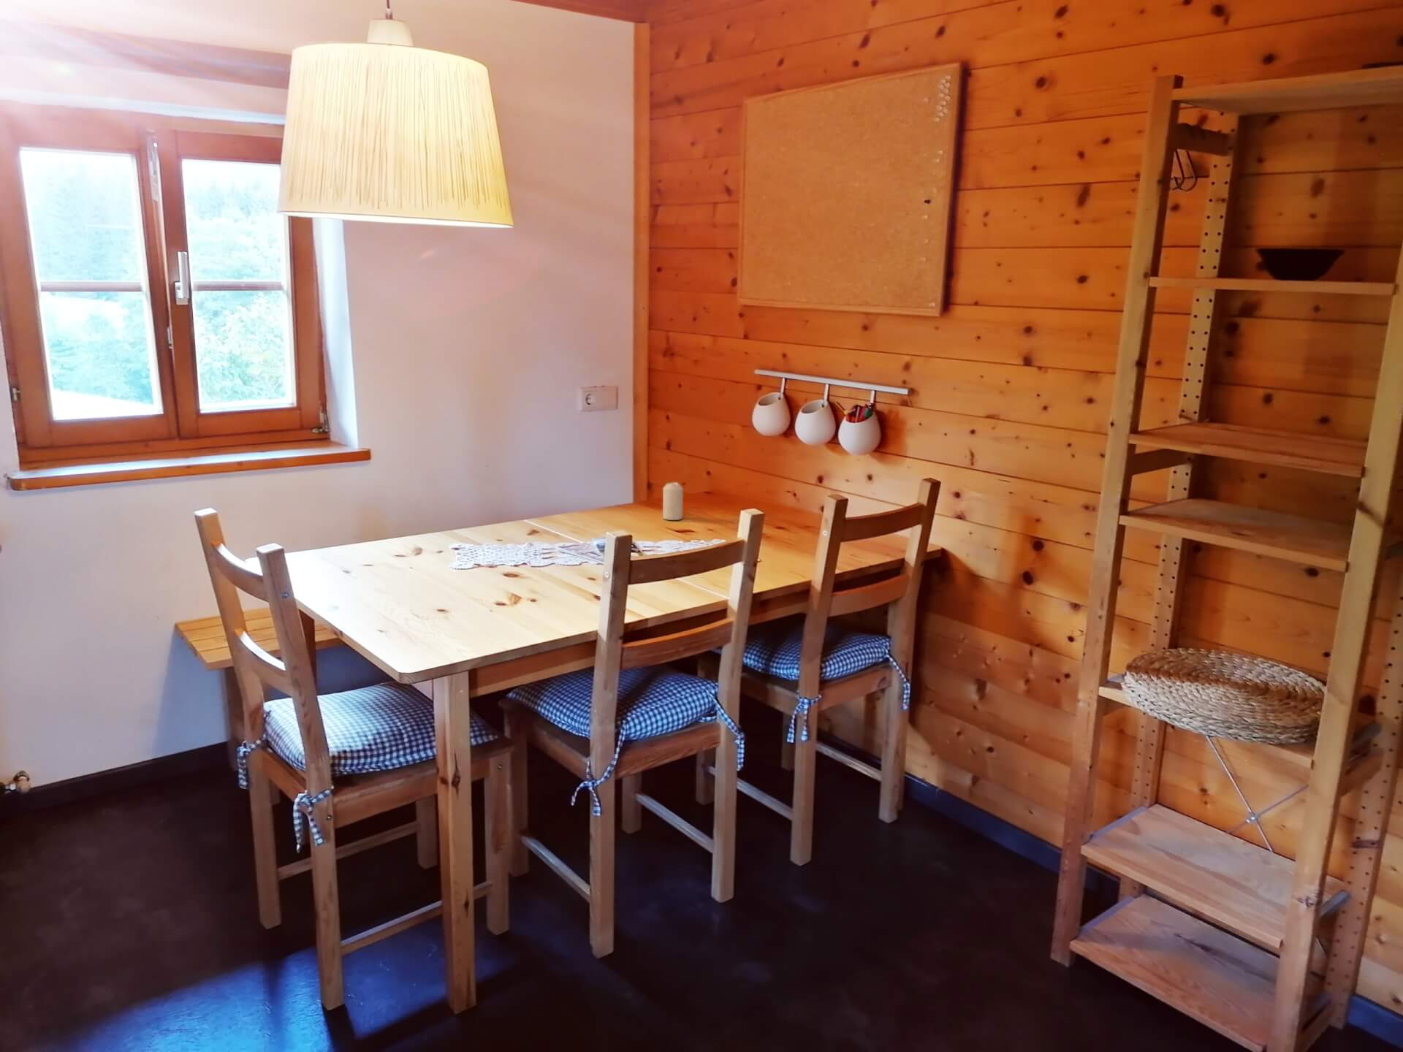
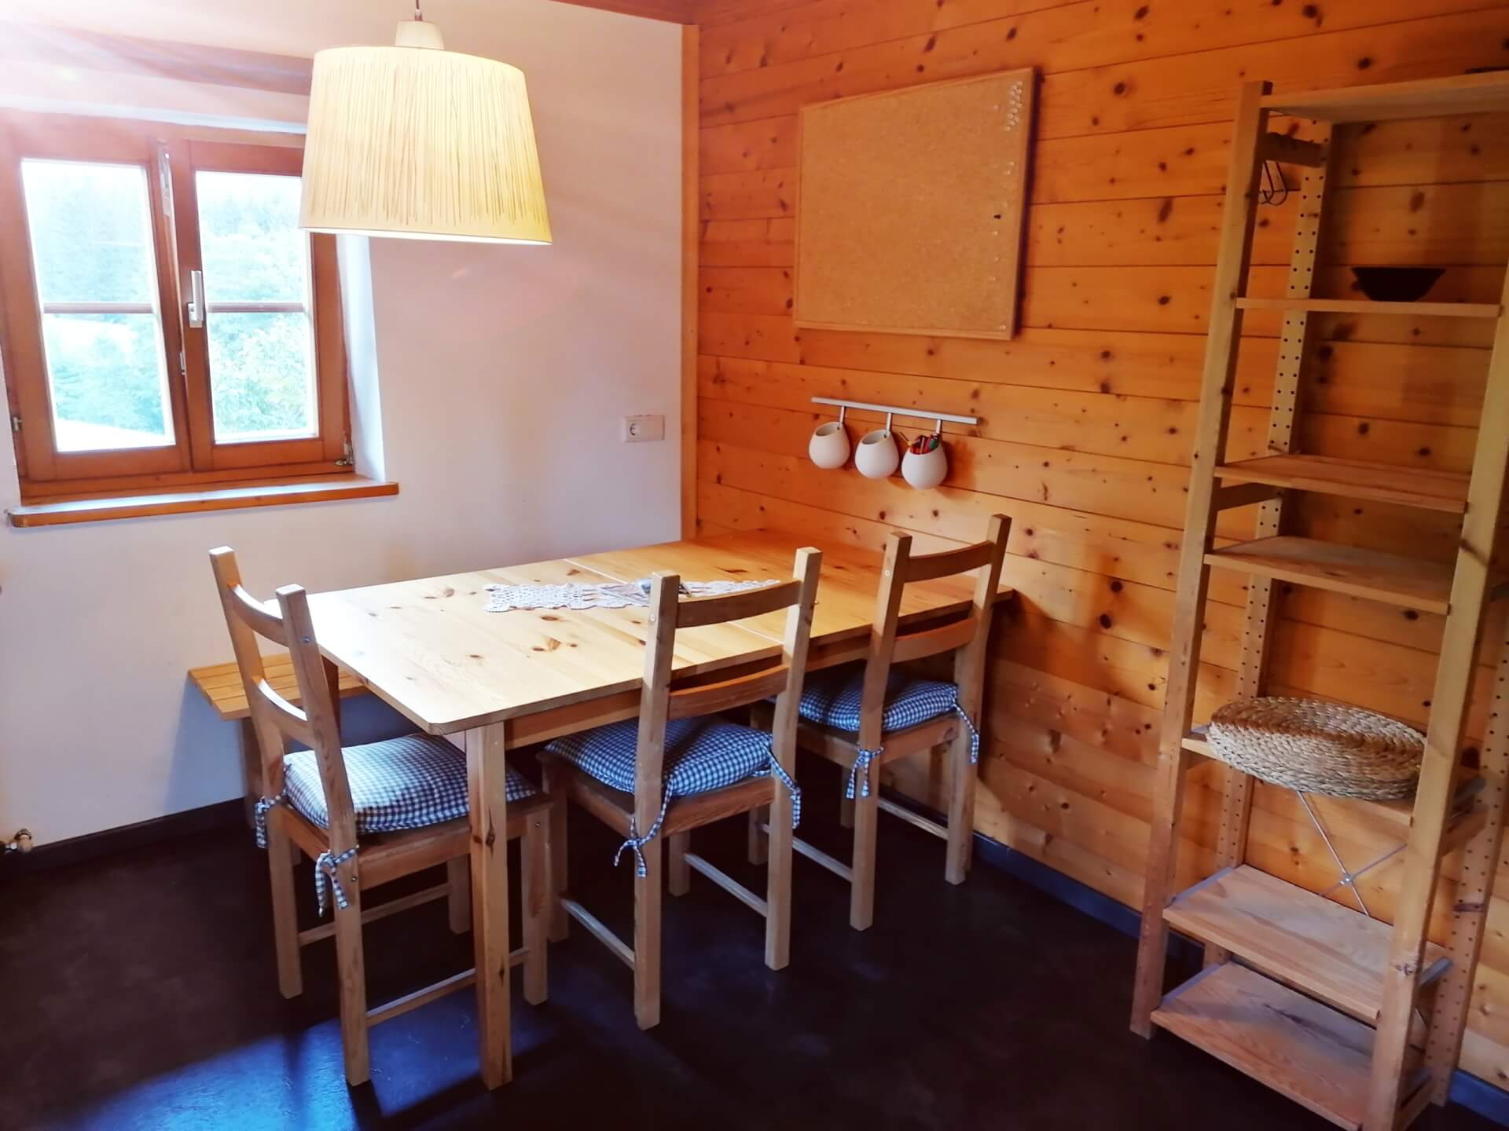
- candle [662,482,684,520]
